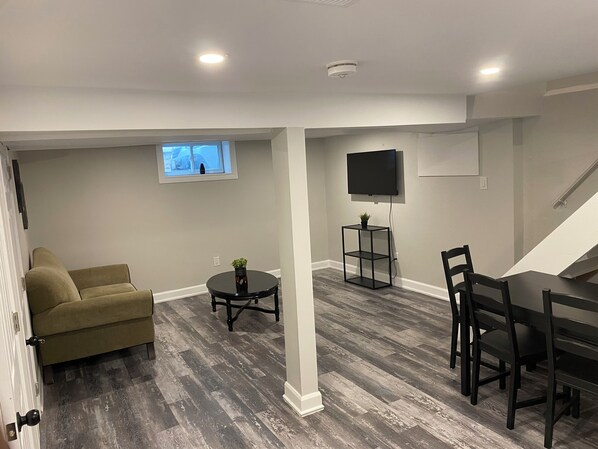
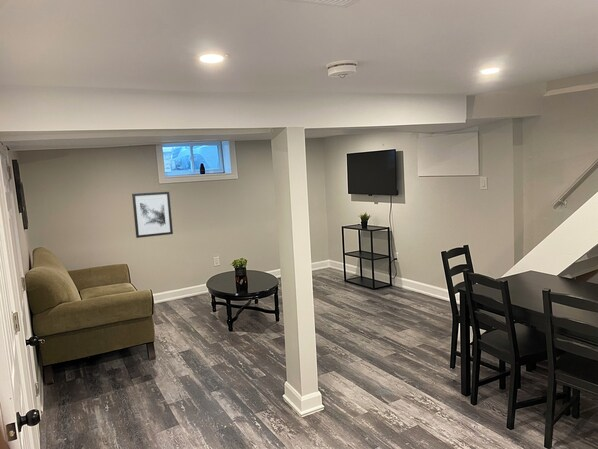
+ wall art [131,191,174,239]
